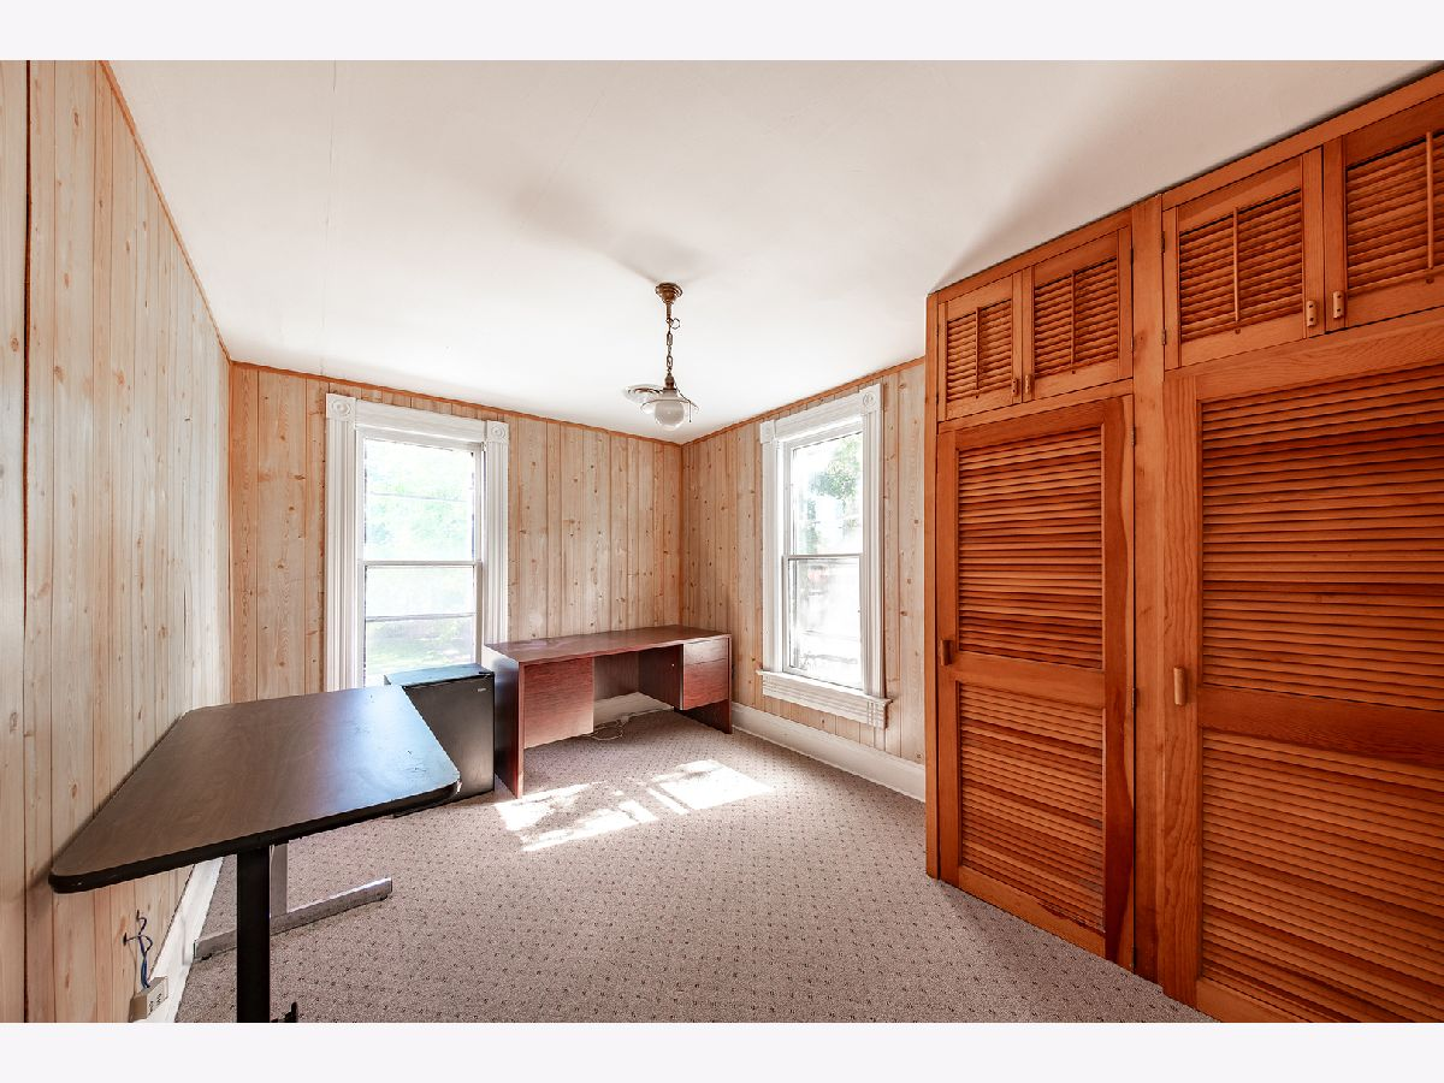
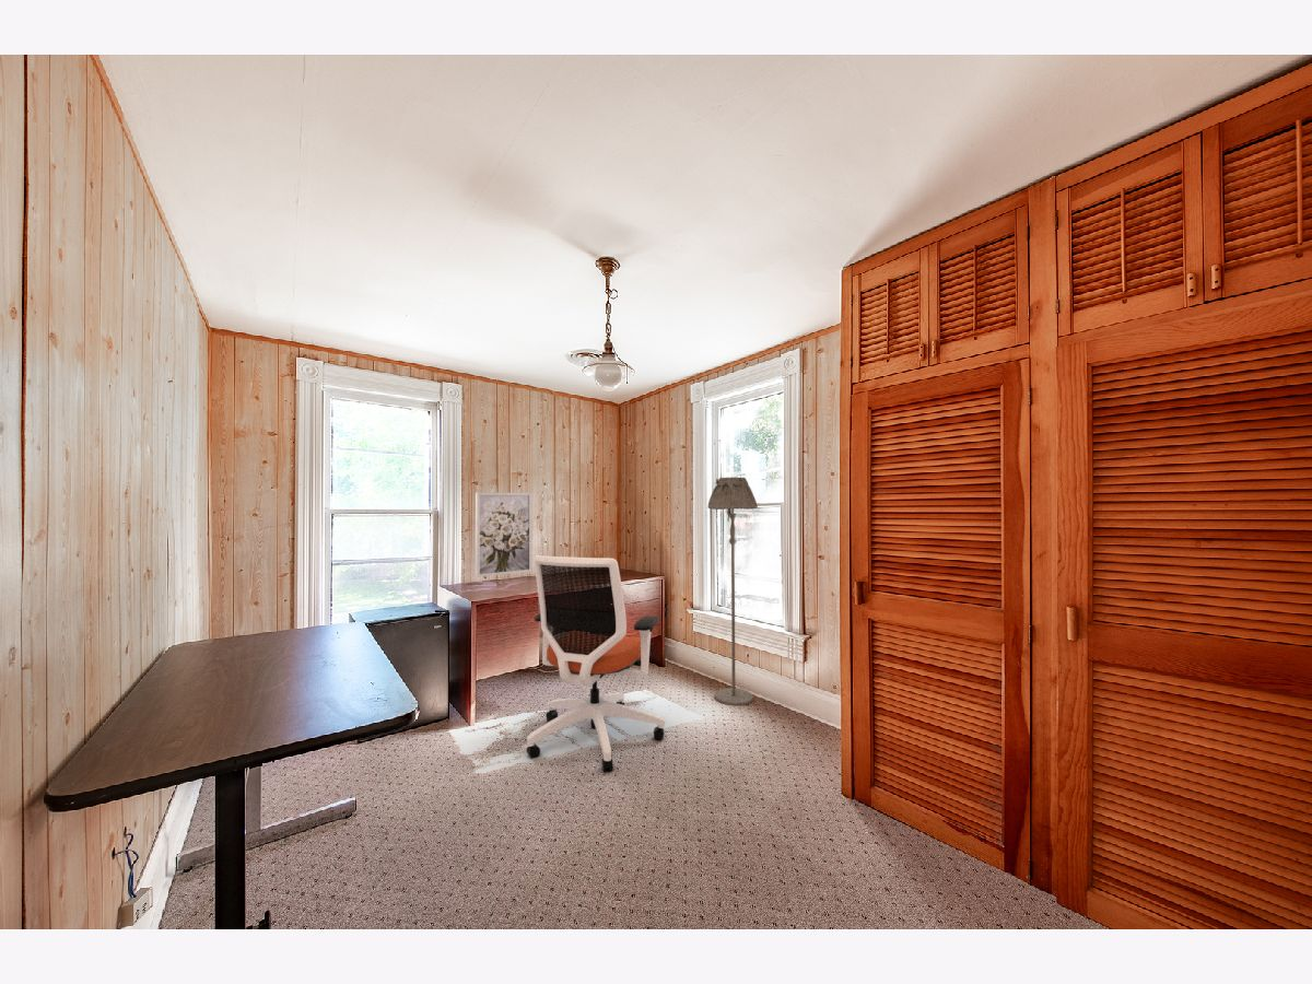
+ wall art [475,492,532,578]
+ office chair [526,554,666,773]
+ floor lamp [706,476,759,706]
